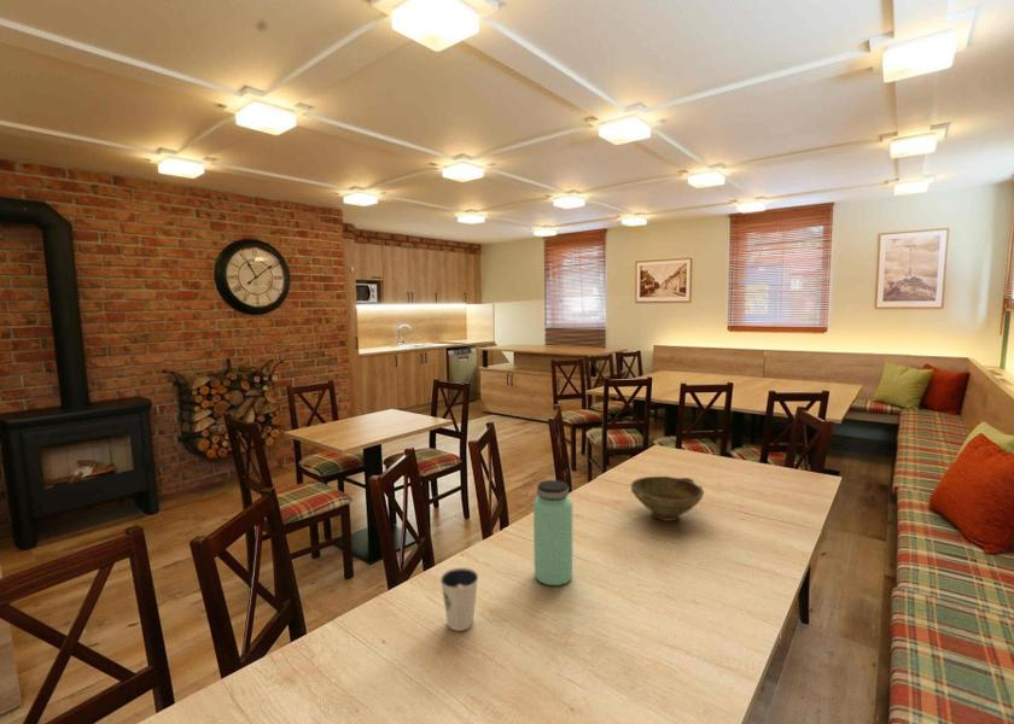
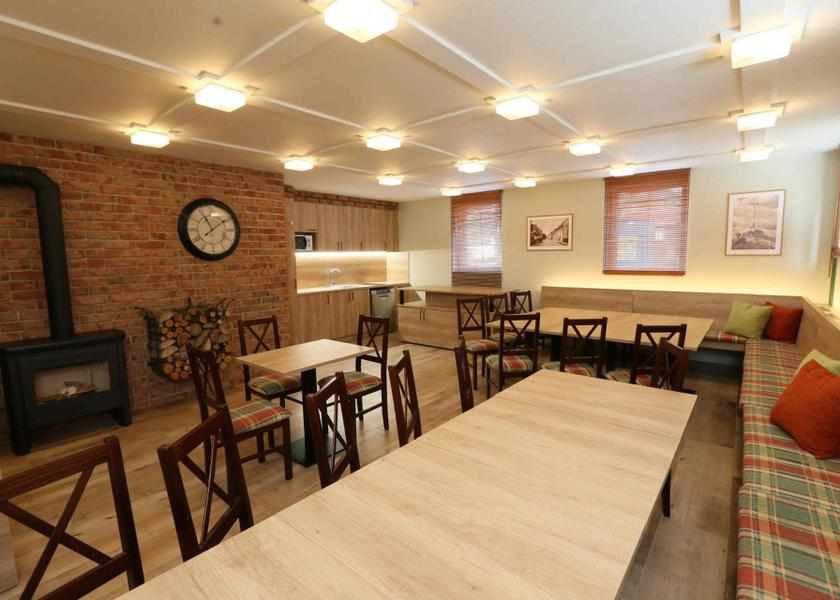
- bottle [532,479,573,586]
- bowl [630,475,705,522]
- dixie cup [439,567,479,632]
